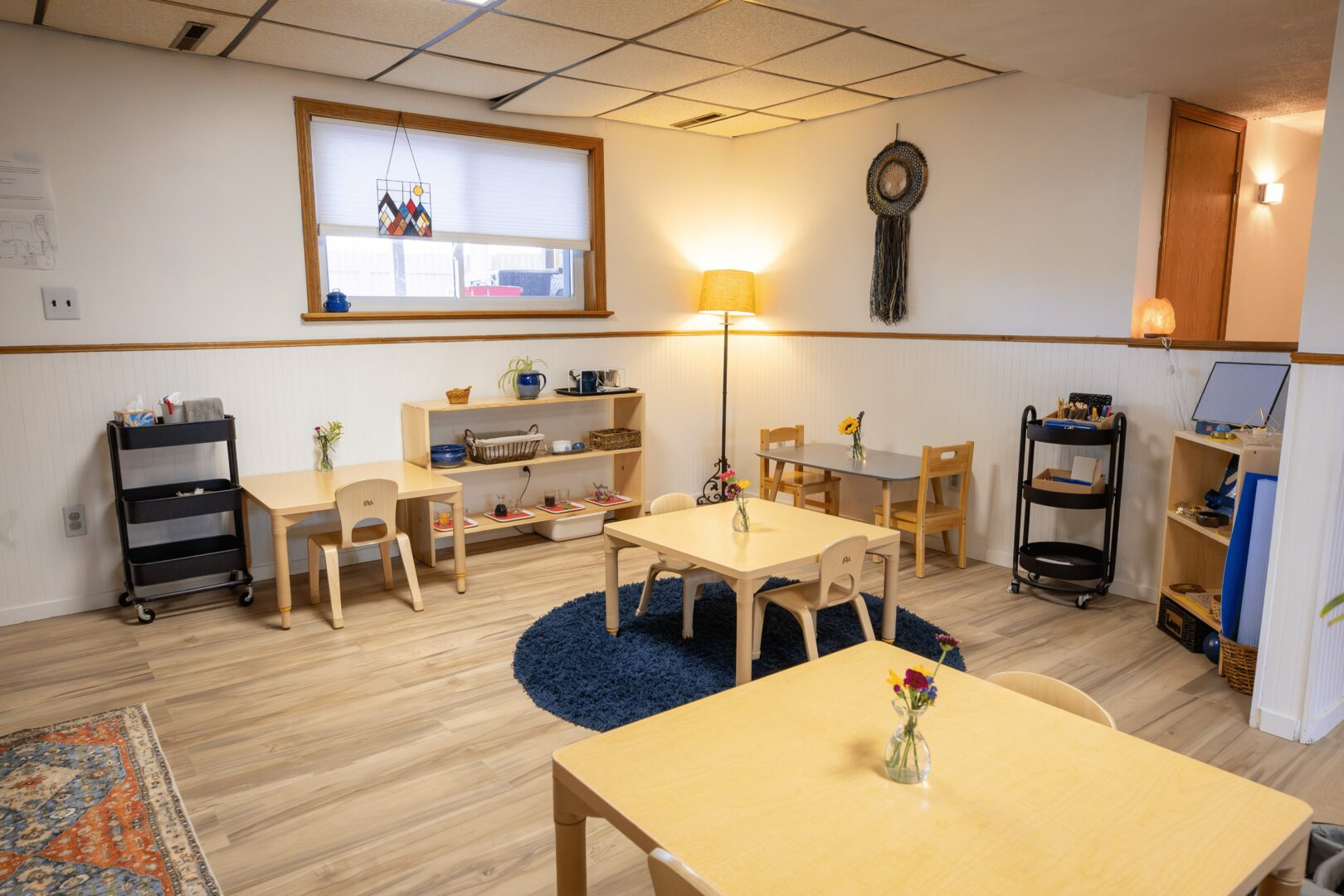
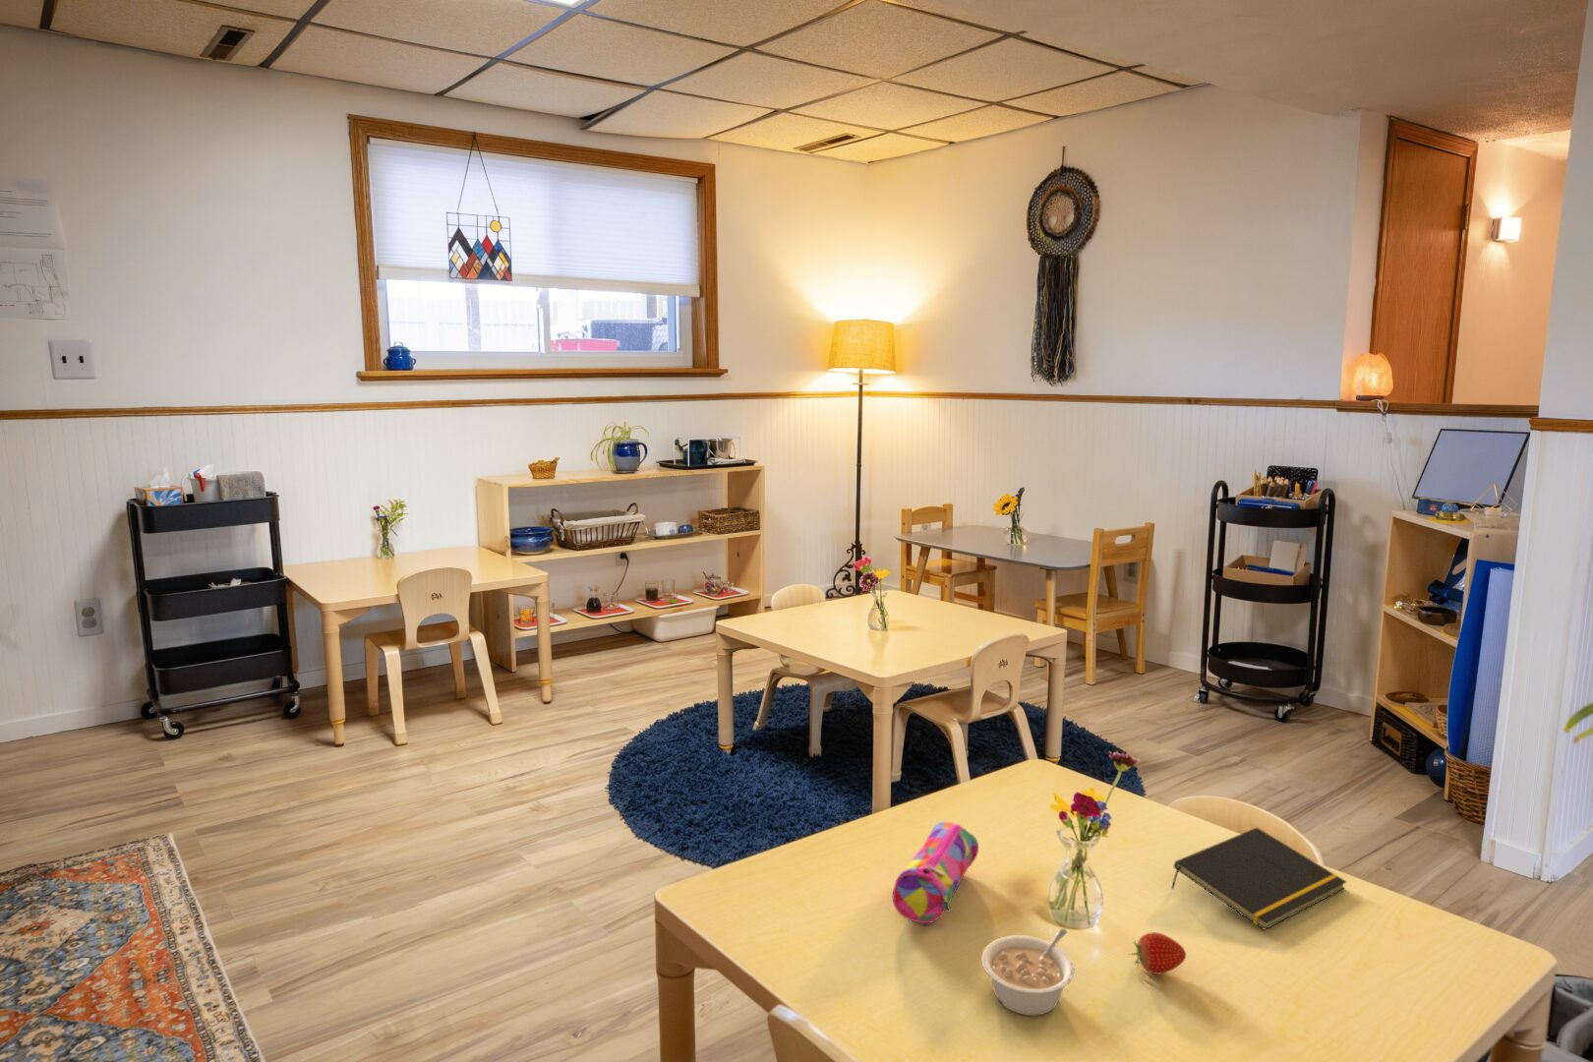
+ fruit [1127,932,1186,975]
+ pencil case [891,821,979,925]
+ notepad [1170,827,1348,932]
+ legume [980,928,1076,1017]
